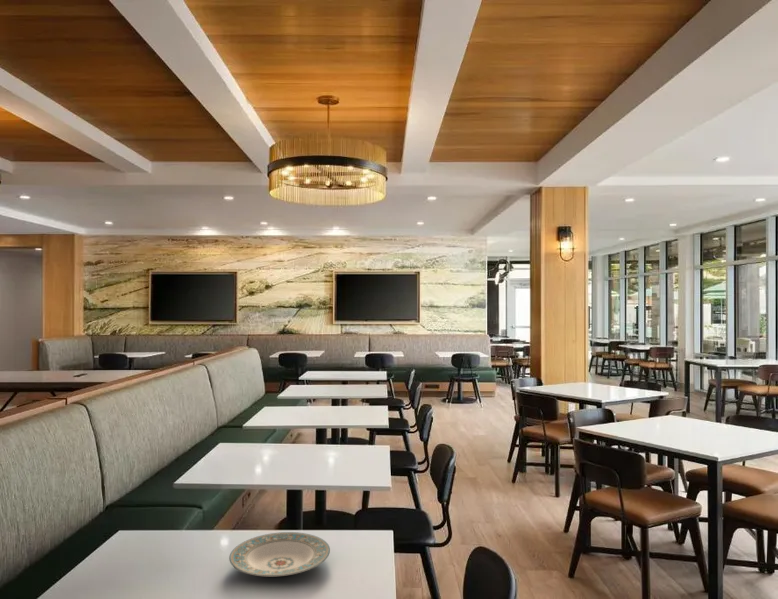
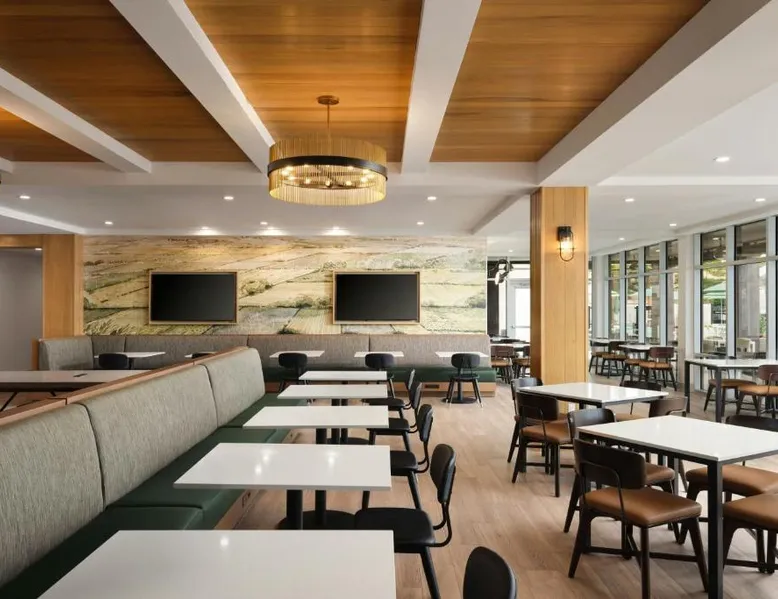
- plate [228,531,331,577]
